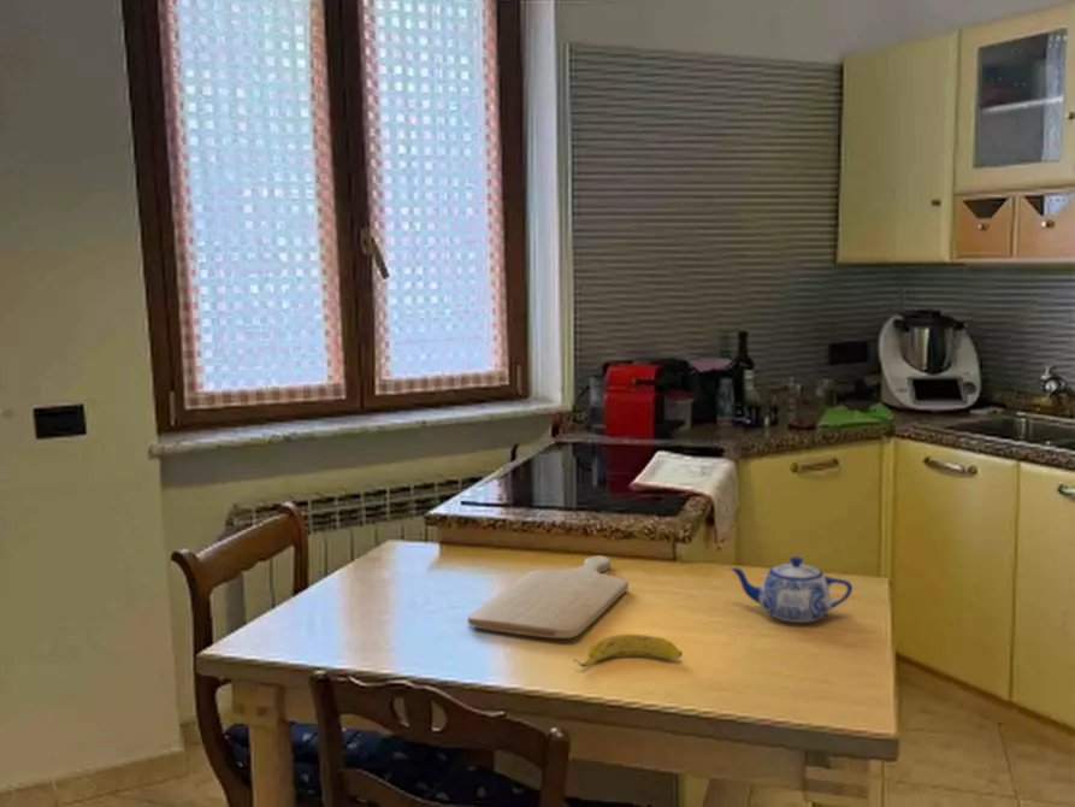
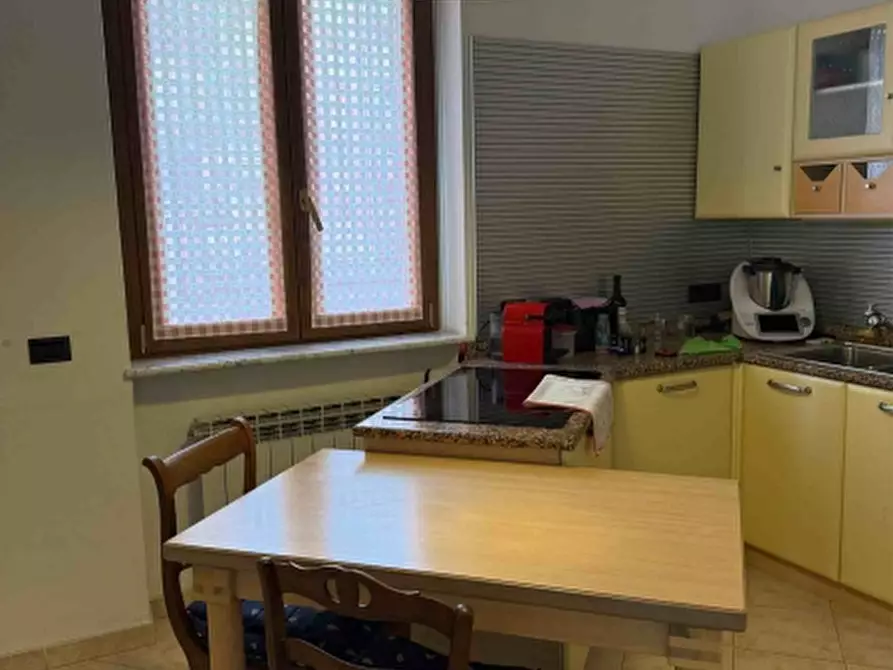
- banana [572,634,684,668]
- teapot [728,555,853,624]
- chopping board [467,554,630,640]
